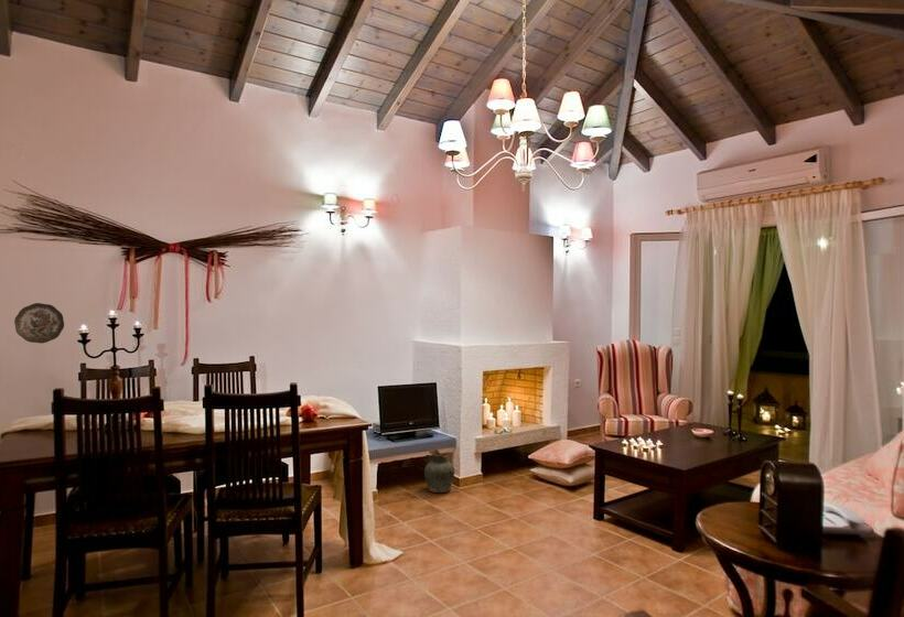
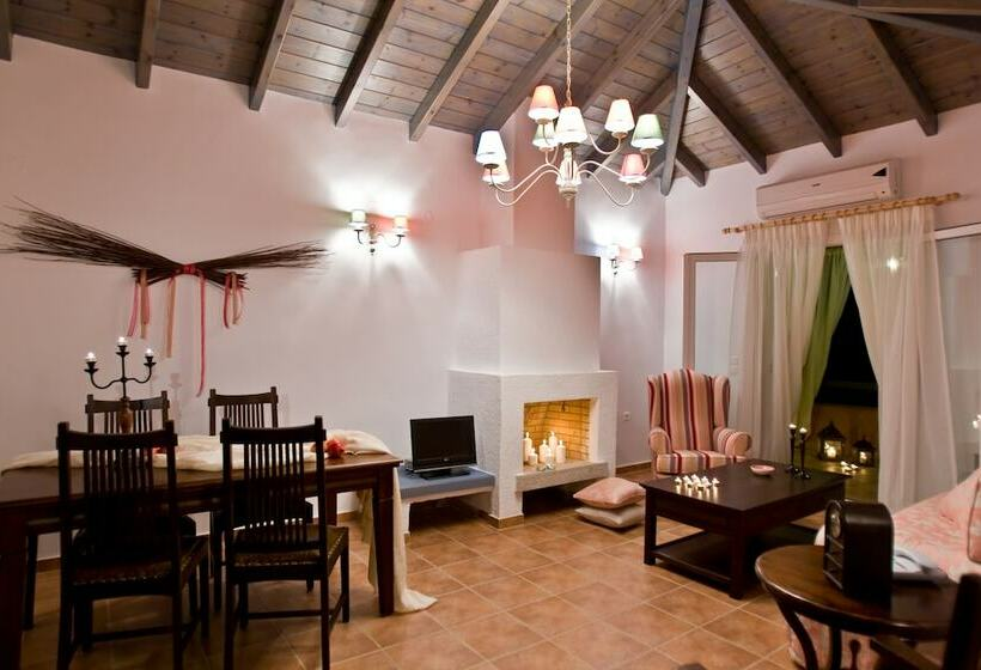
- ceramic jug [423,448,456,494]
- decorative plate [13,302,65,345]
